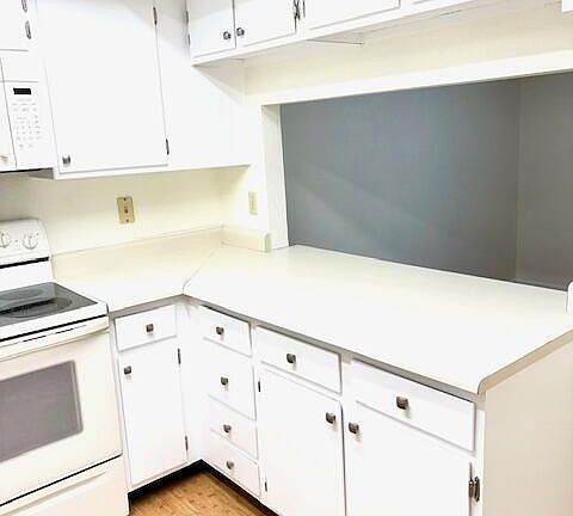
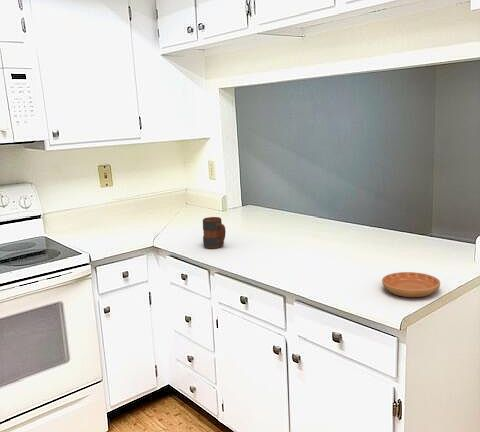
+ saucer [381,271,441,298]
+ mug [202,216,227,249]
